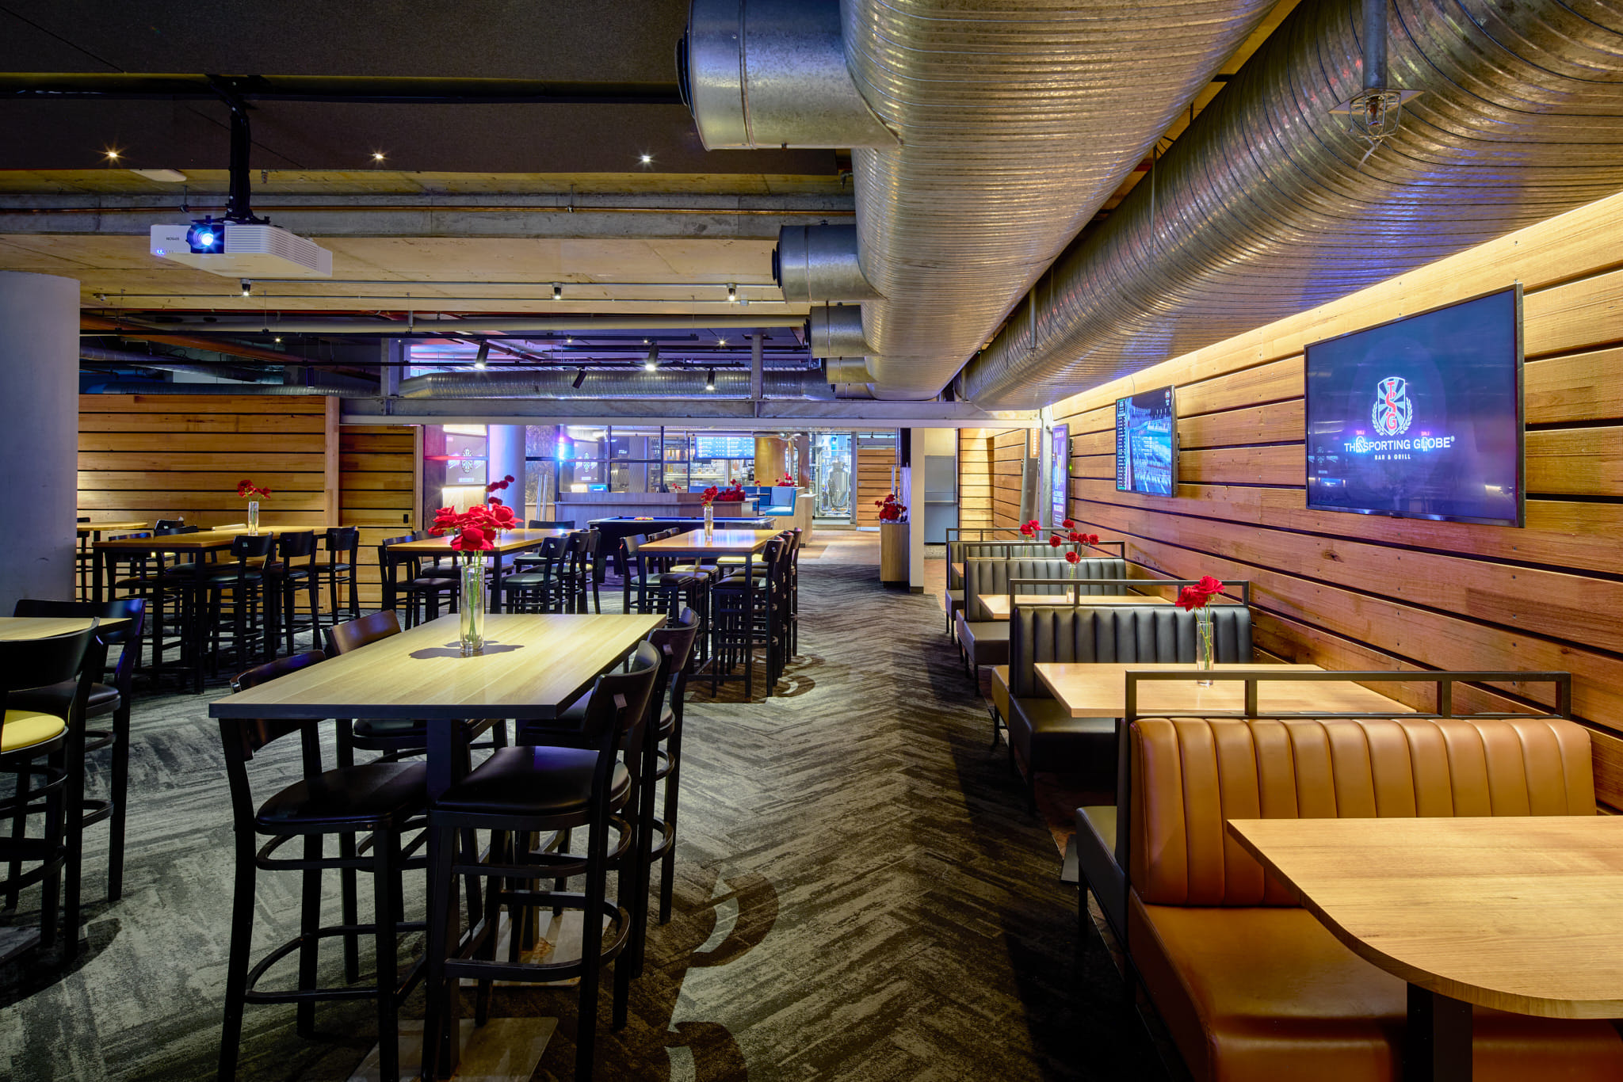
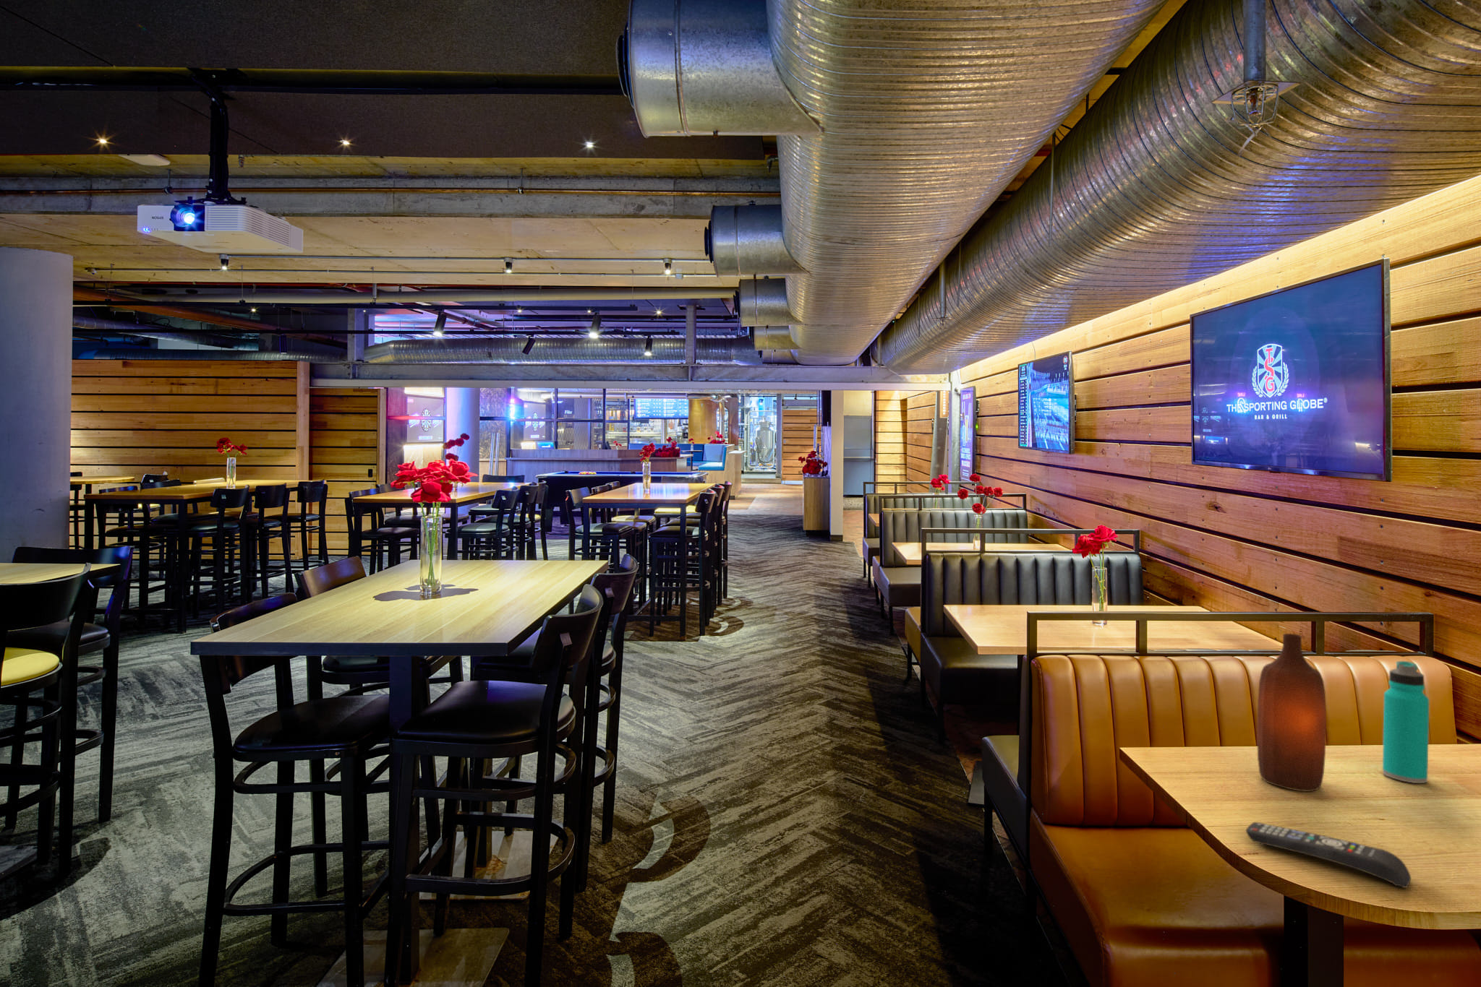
+ water bottle [1382,661,1429,784]
+ remote control [1245,822,1412,889]
+ bottle [1256,633,1327,793]
